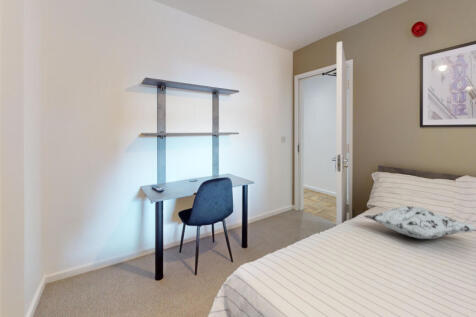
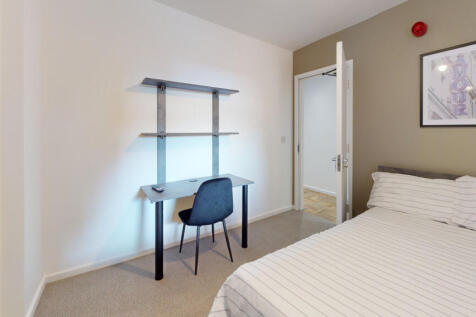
- decorative pillow [363,206,476,240]
